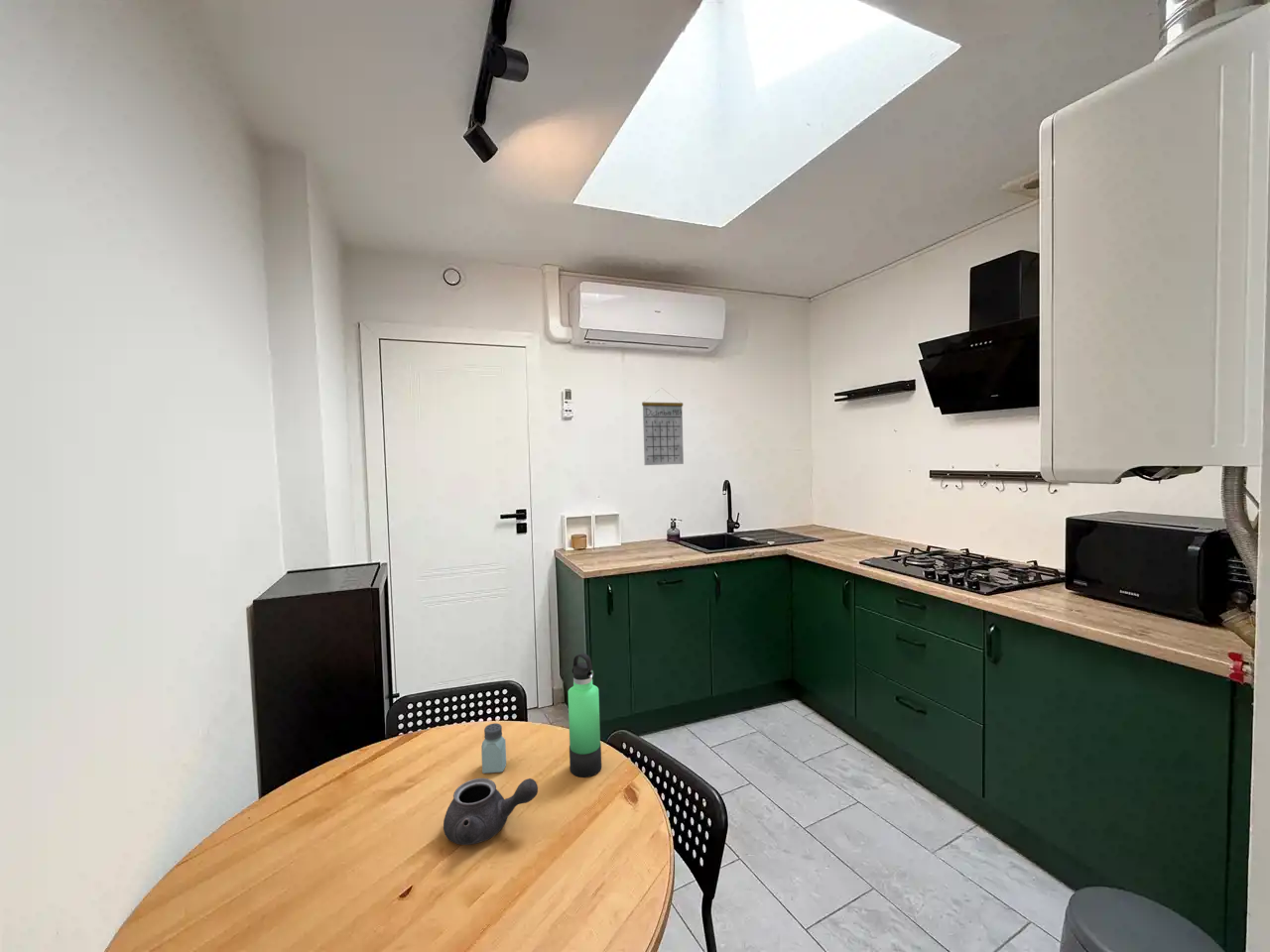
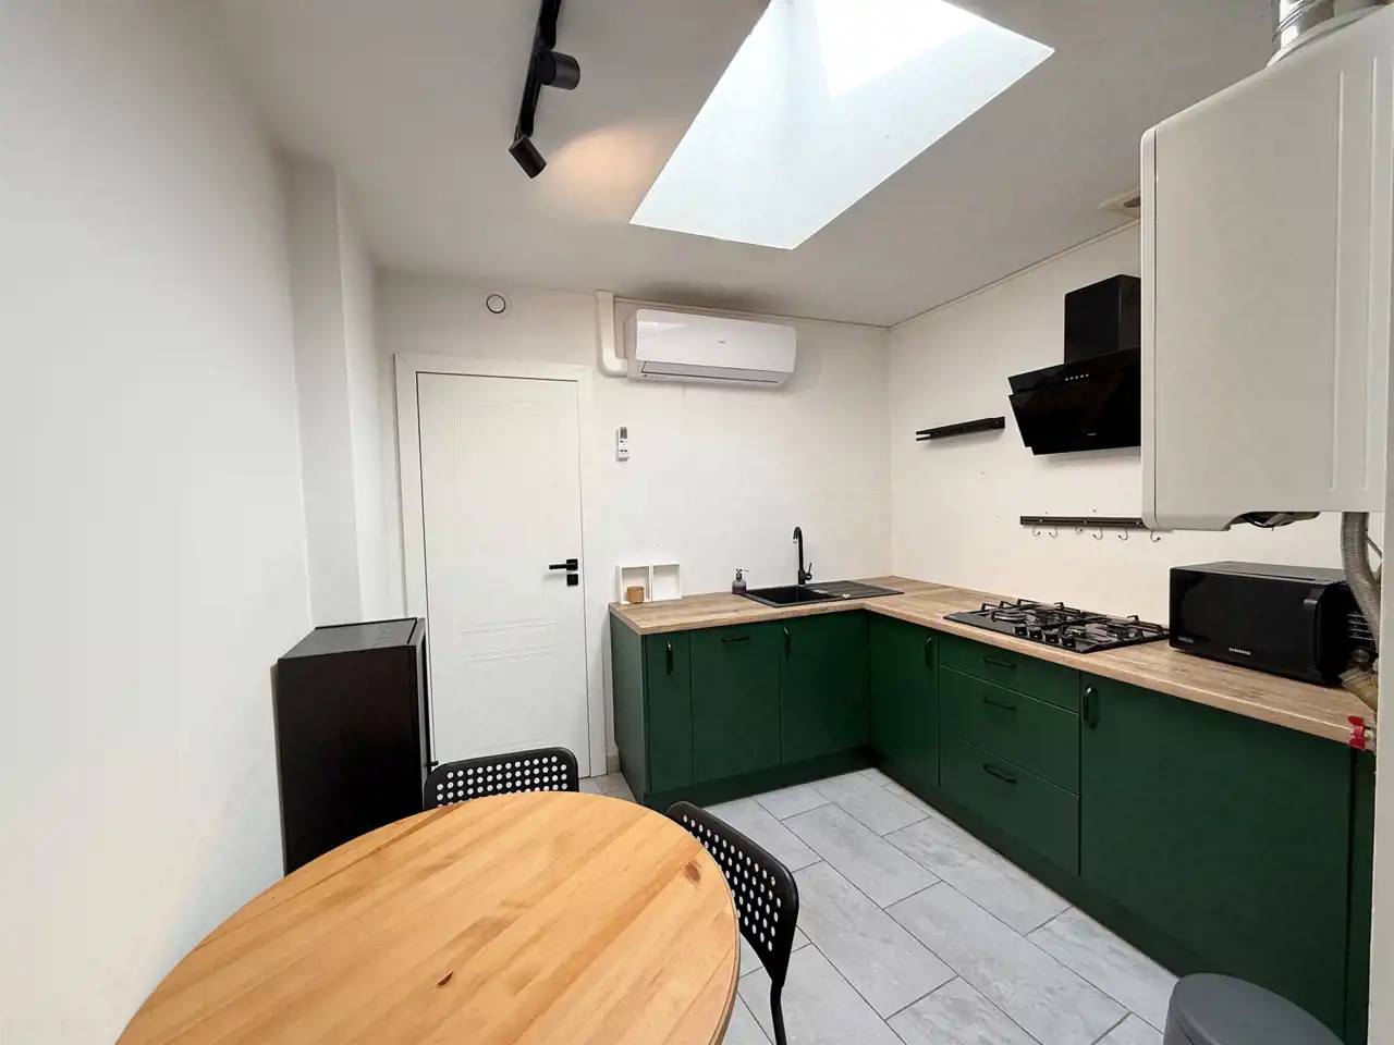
- saltshaker [480,722,507,774]
- thermos bottle [568,653,602,778]
- calendar [641,388,685,466]
- teapot [443,777,539,846]
